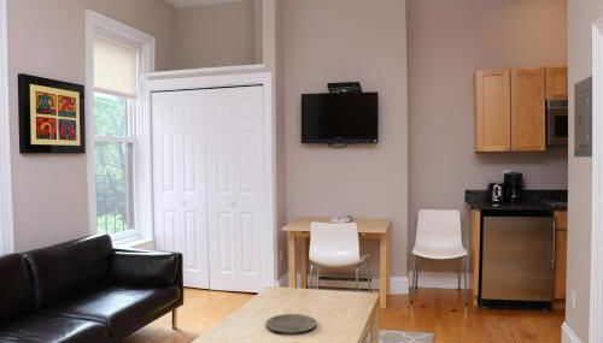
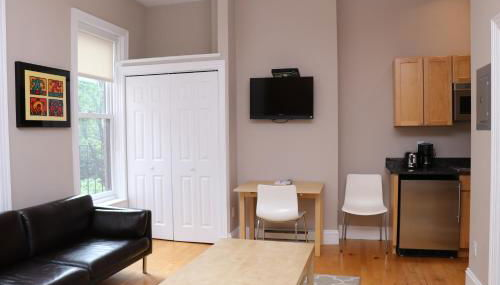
- plate [264,313,318,335]
